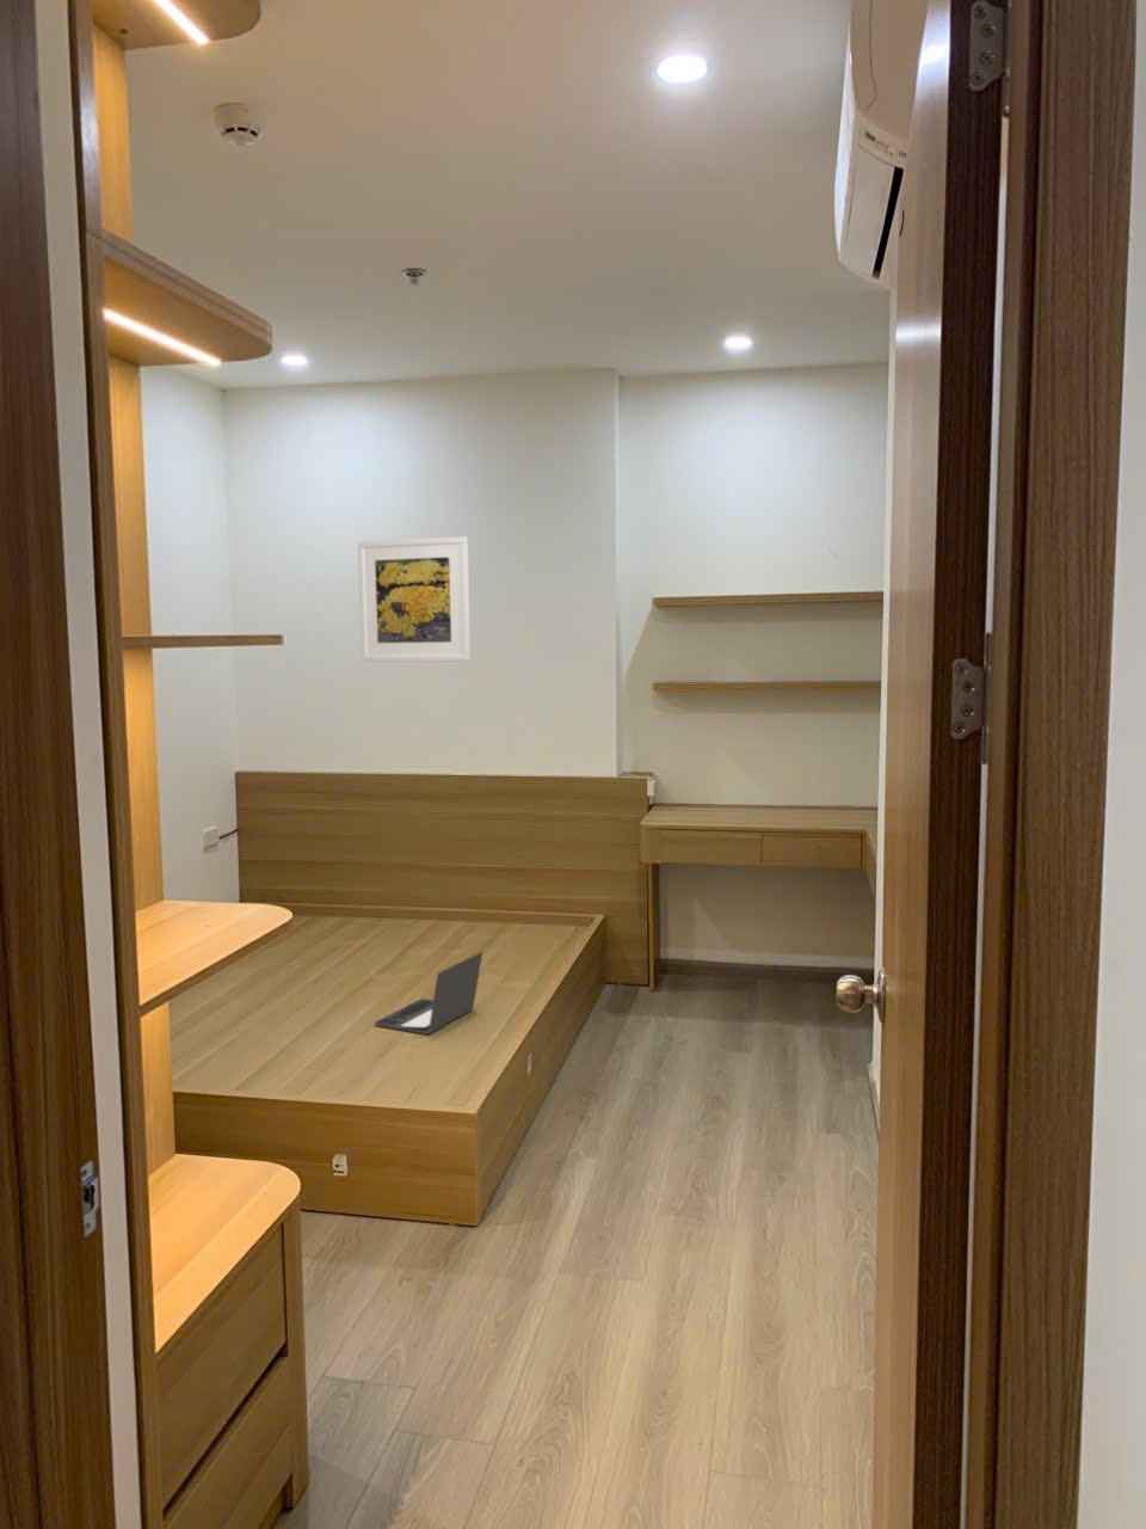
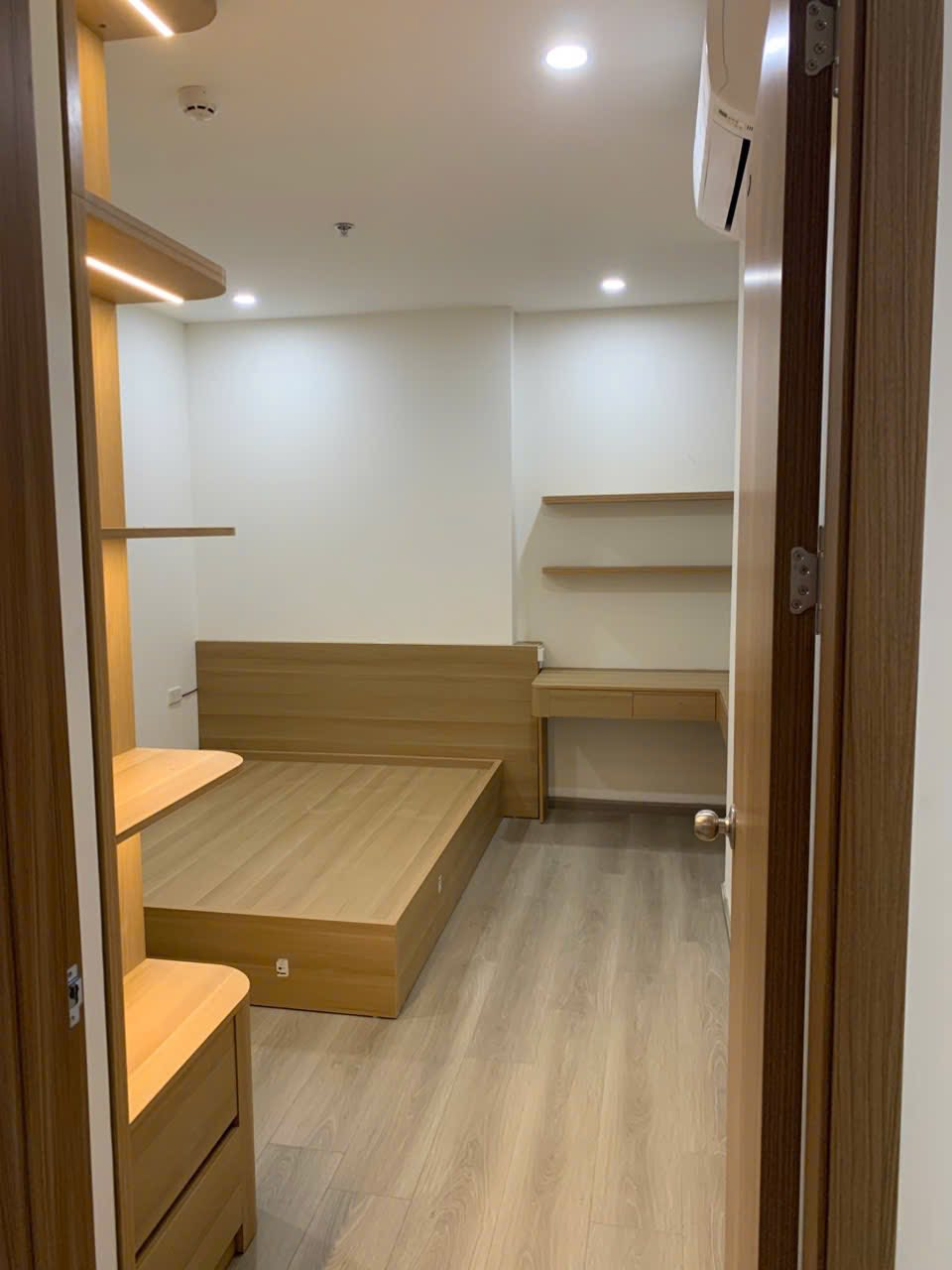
- laptop [373,951,484,1035]
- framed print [358,536,472,663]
